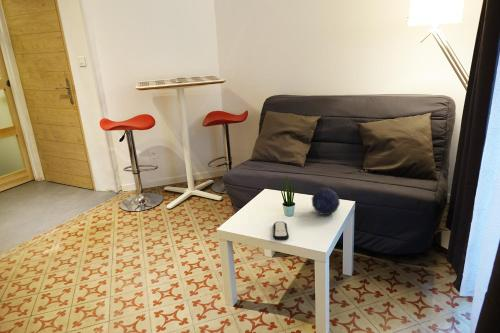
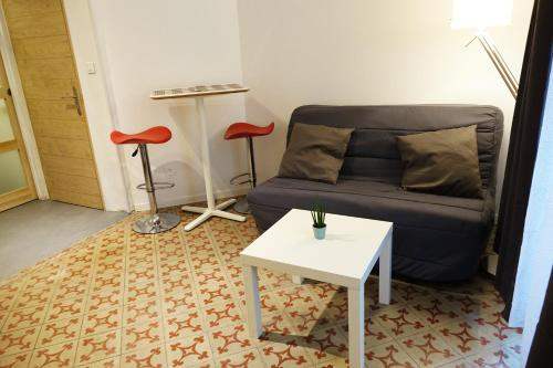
- decorative orb [311,187,341,216]
- remote control [272,220,290,241]
